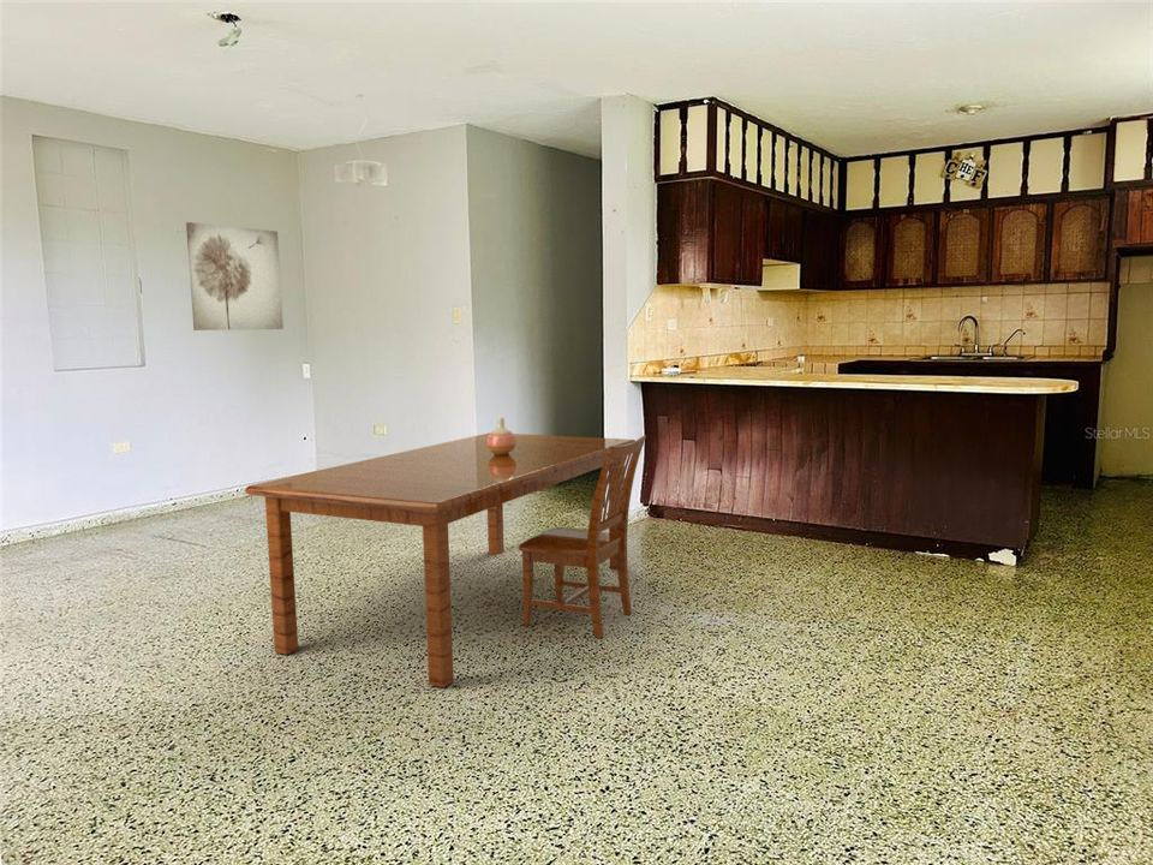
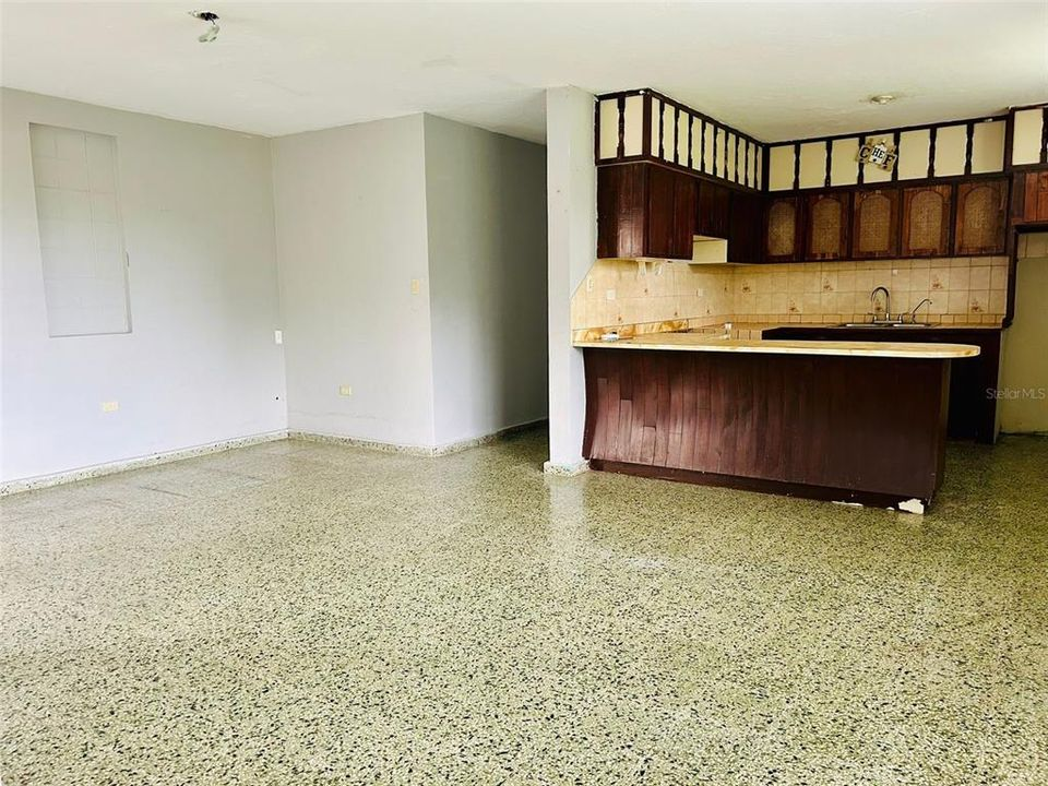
- vase [486,417,515,455]
- chandelier [334,94,389,187]
- dining table [244,431,647,688]
- wall art [185,221,285,332]
